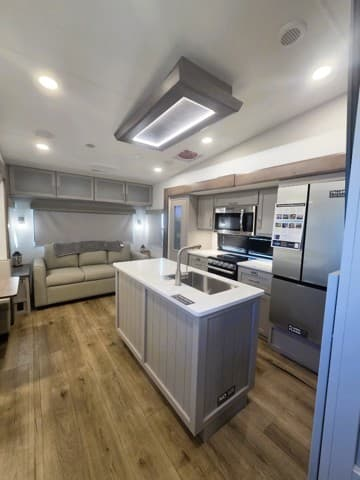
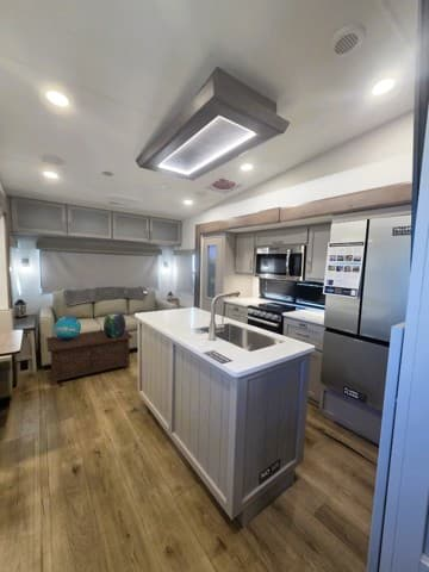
+ decorative globe [52,316,82,340]
+ decorative urn [102,312,128,338]
+ cabinet [45,329,133,386]
